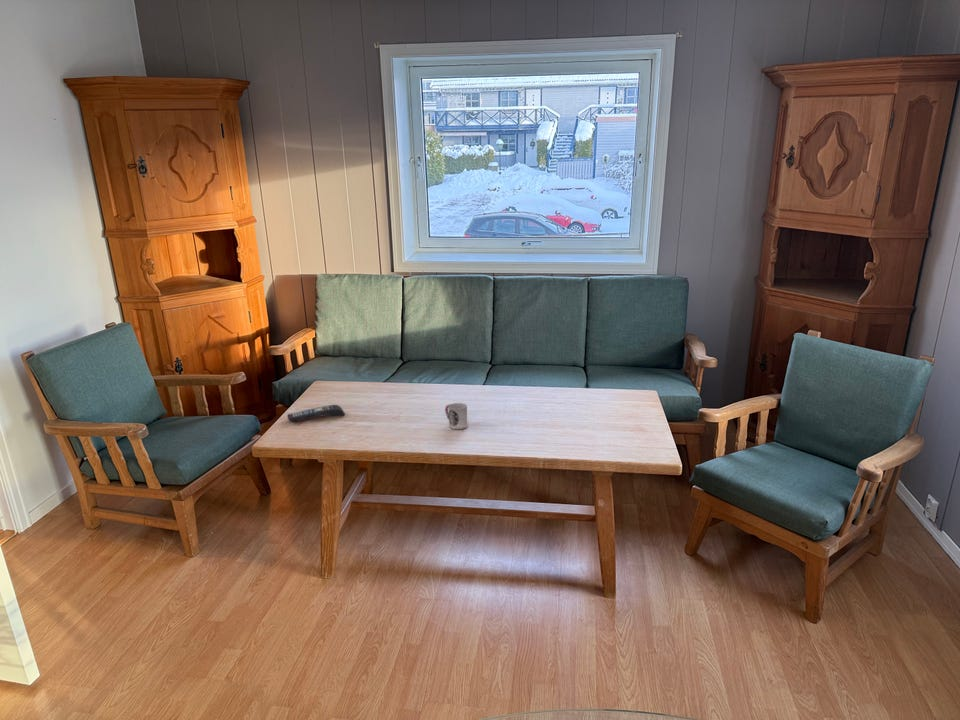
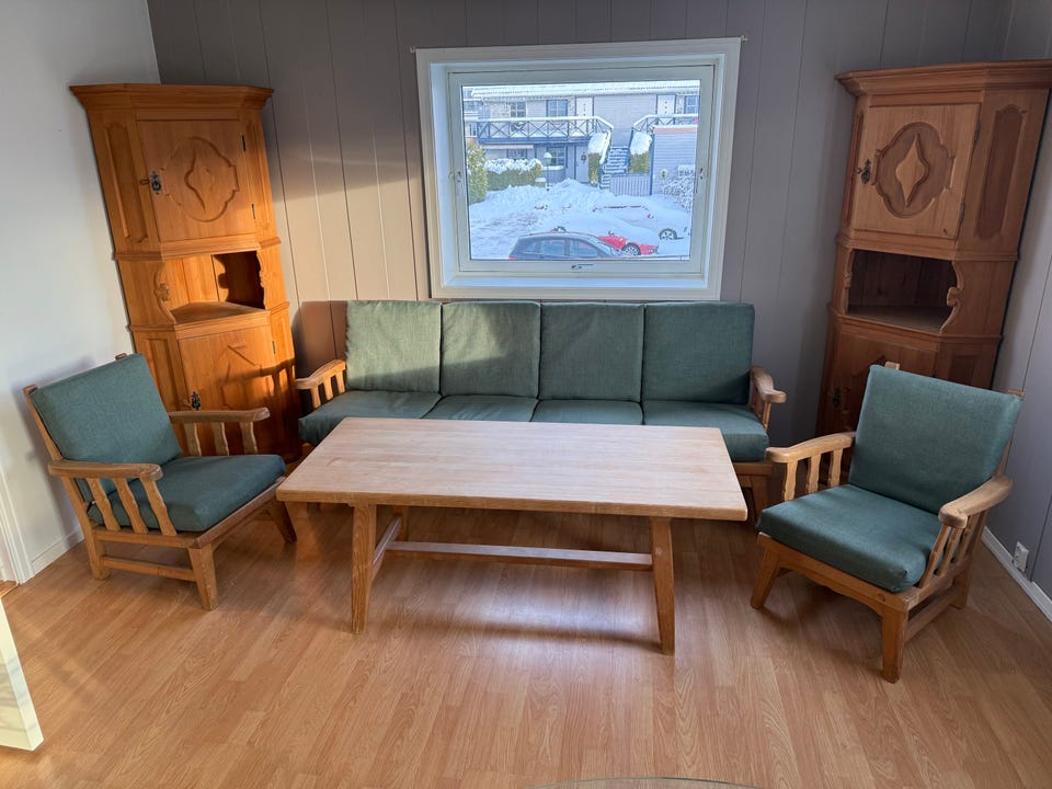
- remote control [286,404,346,423]
- cup [444,402,468,430]
